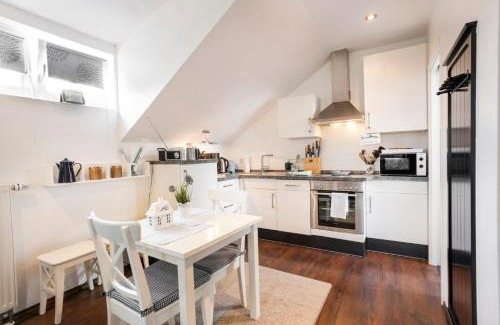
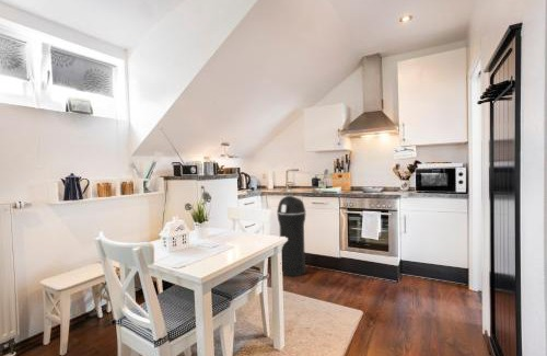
+ trash can [276,195,307,277]
